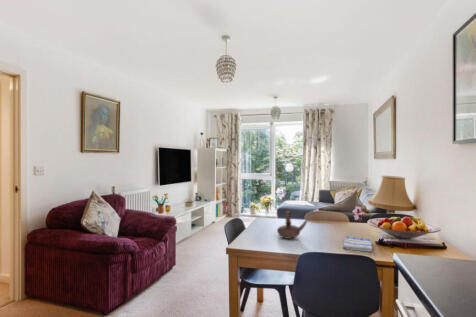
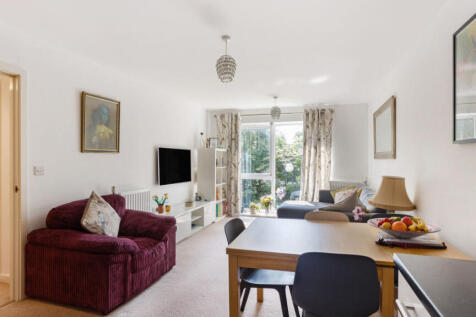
- teapot [276,210,309,240]
- dish towel [342,235,373,253]
